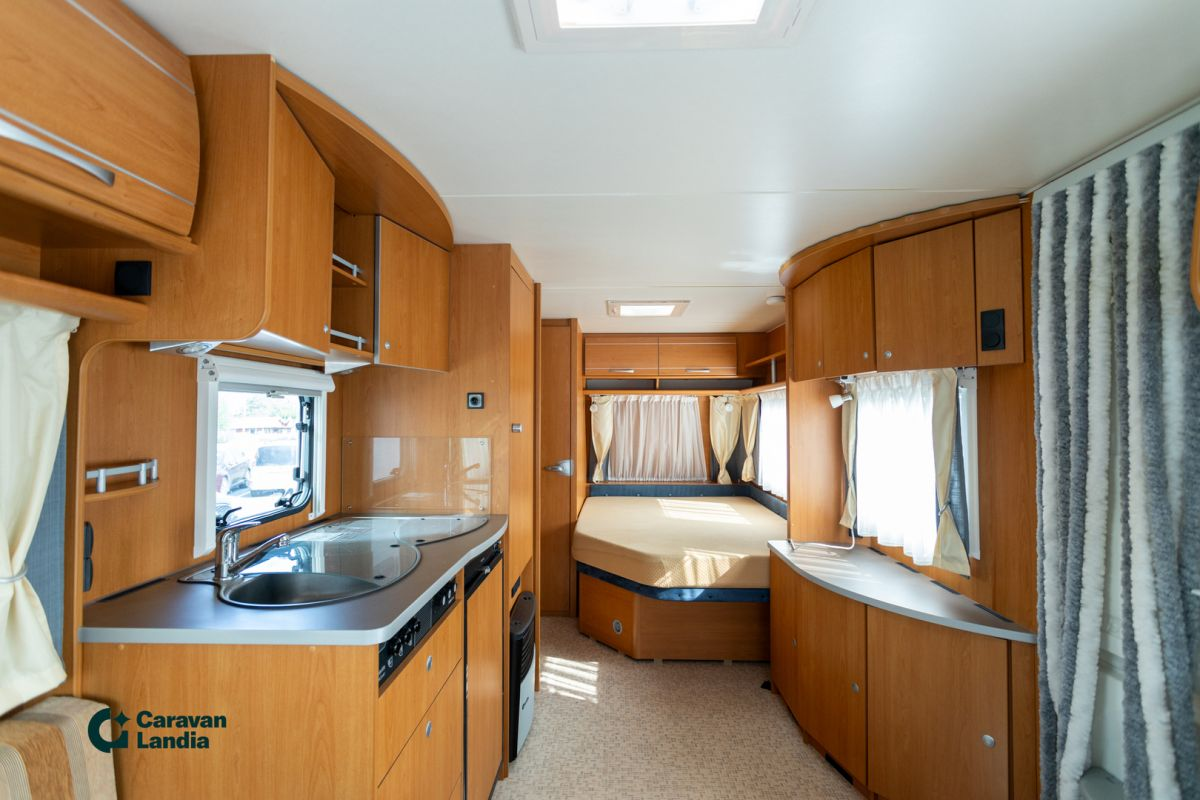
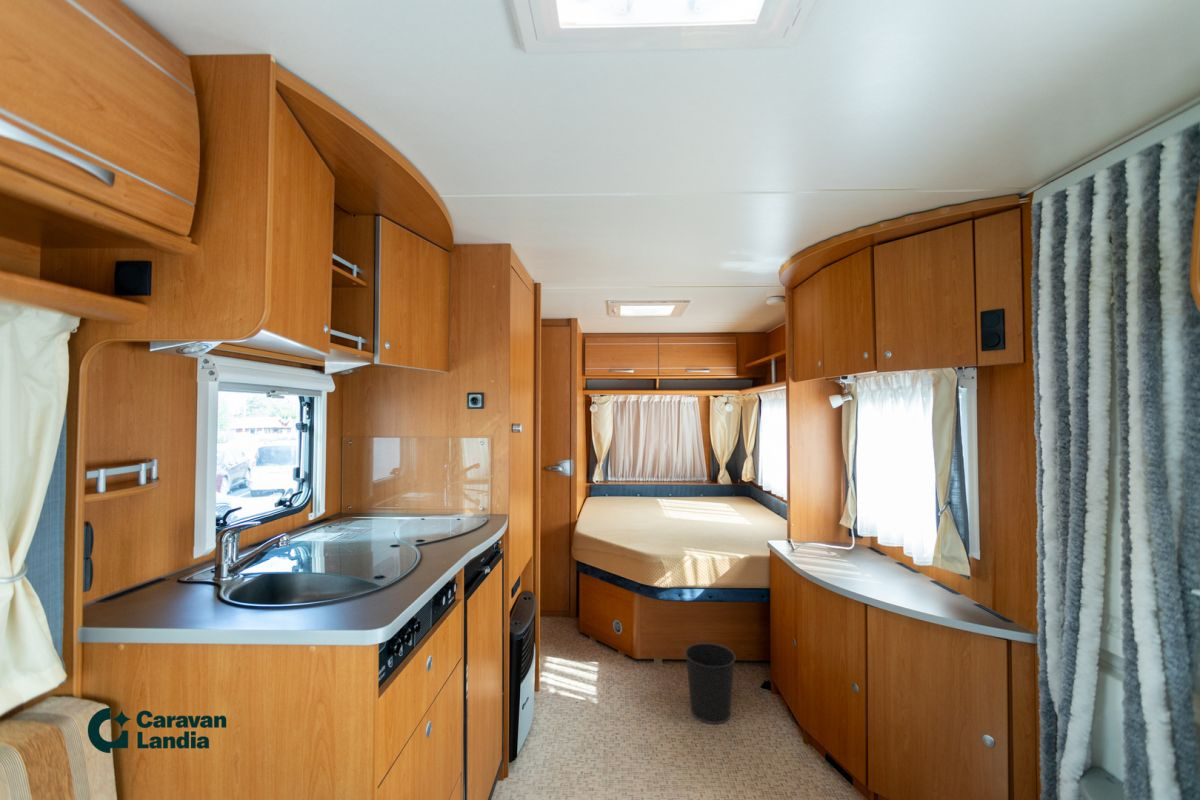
+ wastebasket [684,642,737,725]
